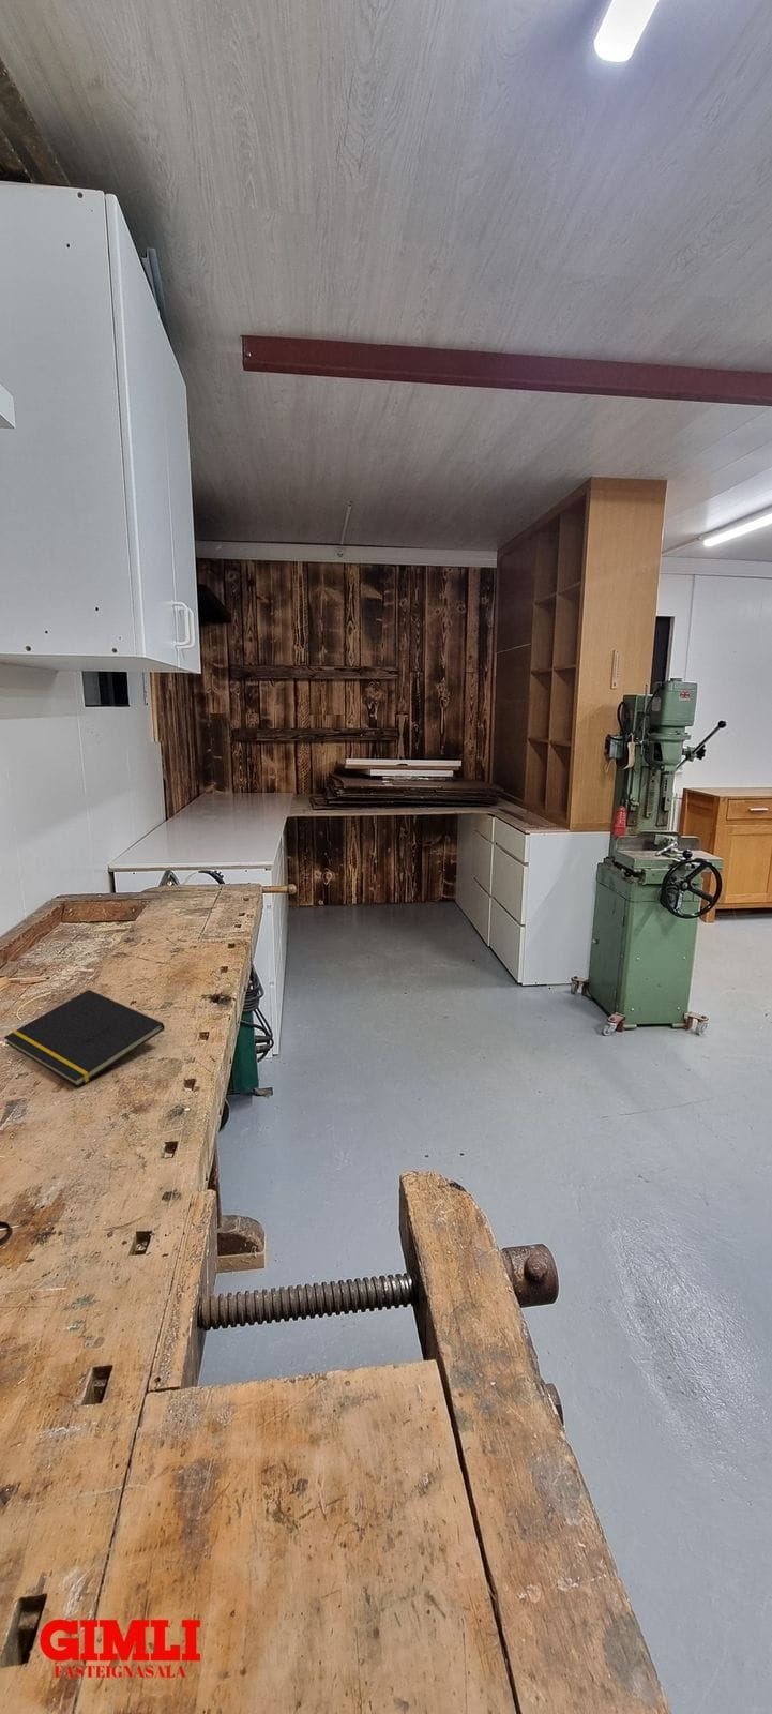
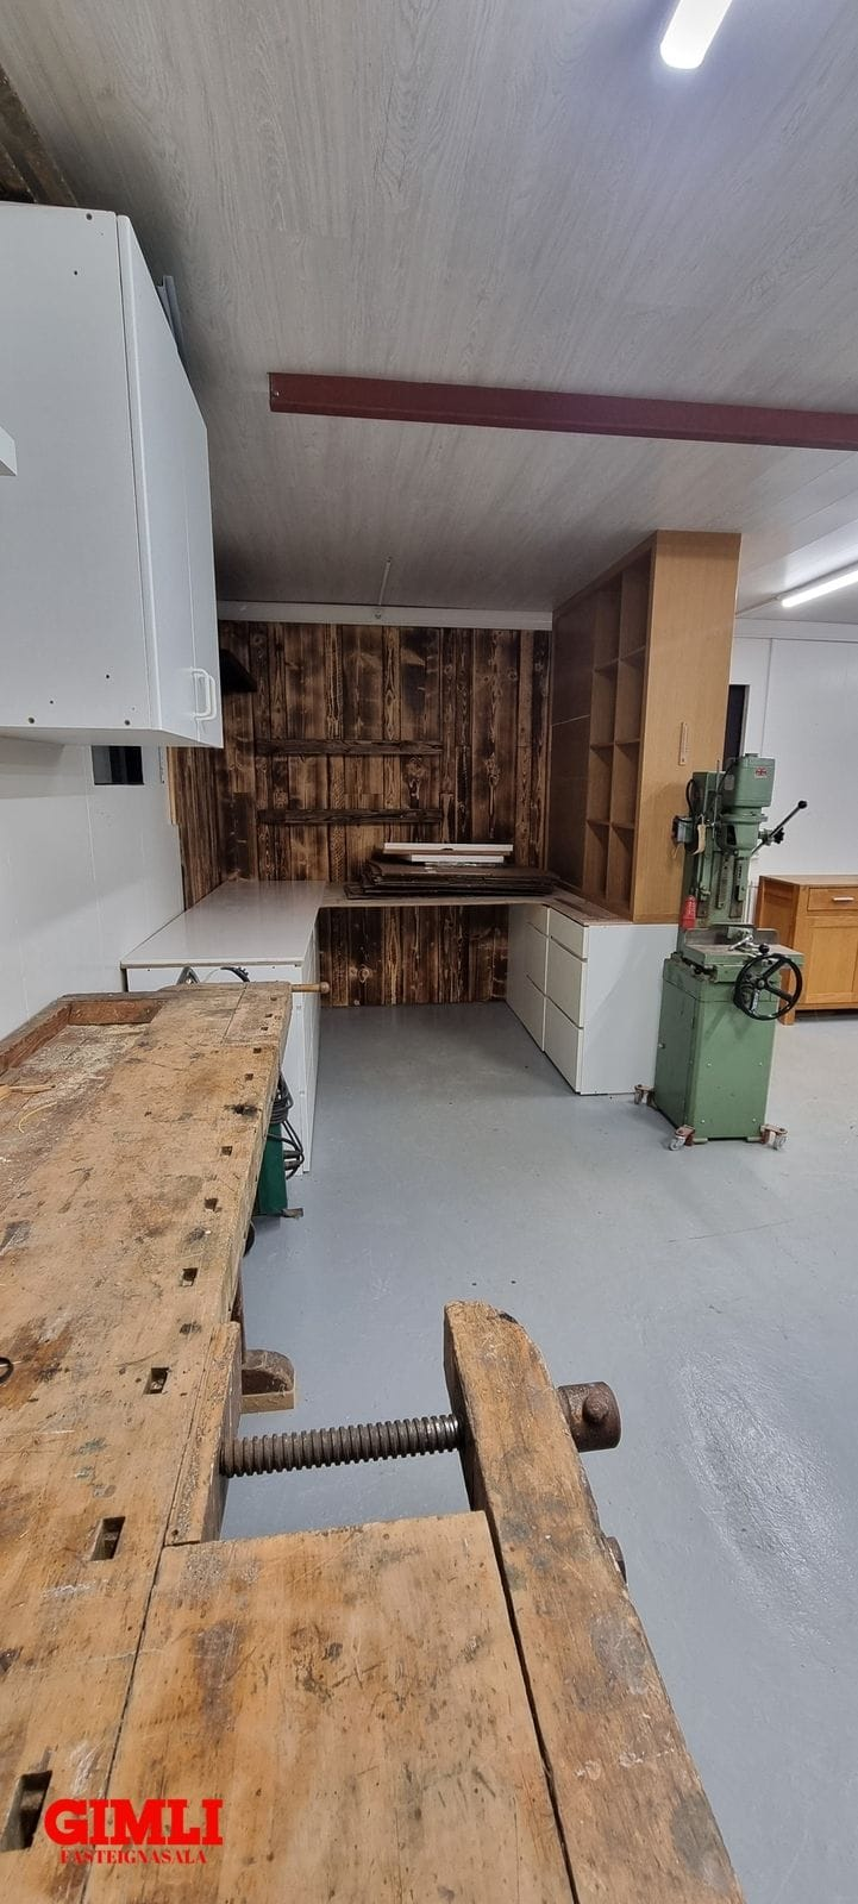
- notepad [3,989,166,1089]
